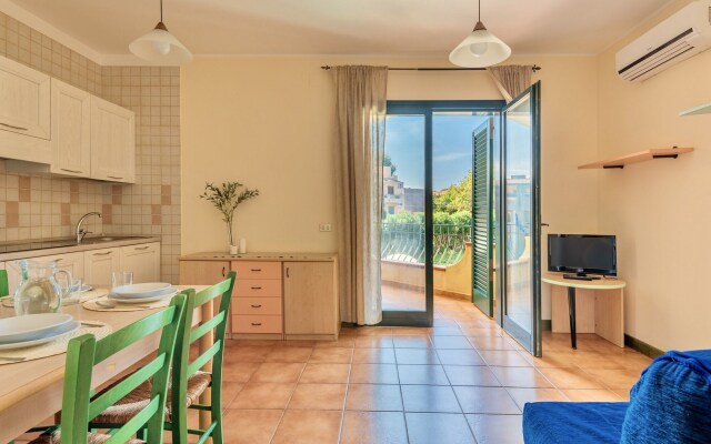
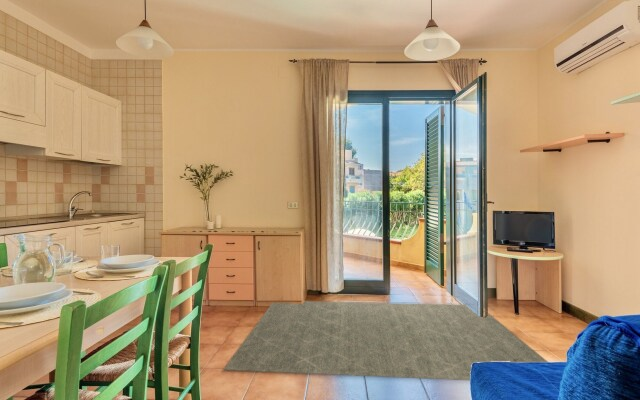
+ rug [222,300,549,382]
